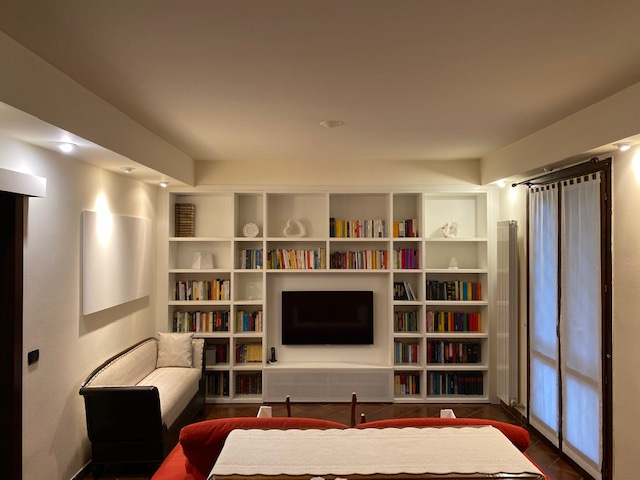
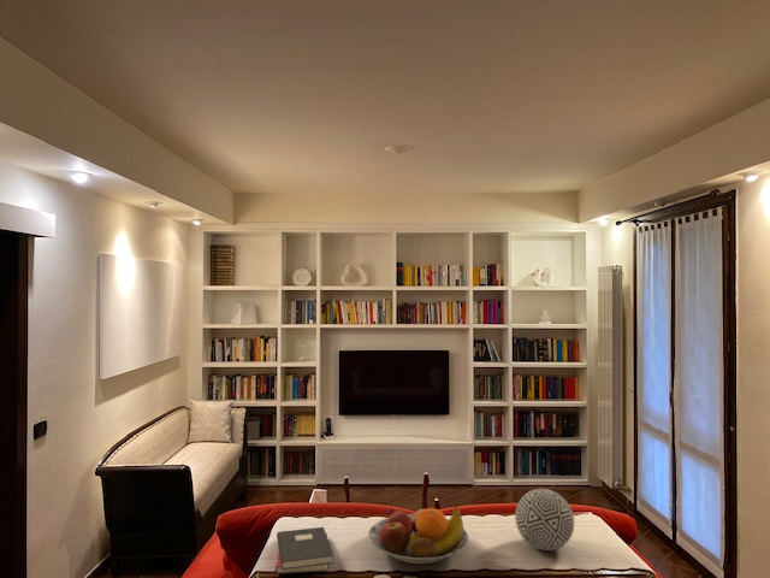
+ fruit bowl [367,506,470,565]
+ hardback book [274,526,334,576]
+ decorative ball [514,488,575,552]
